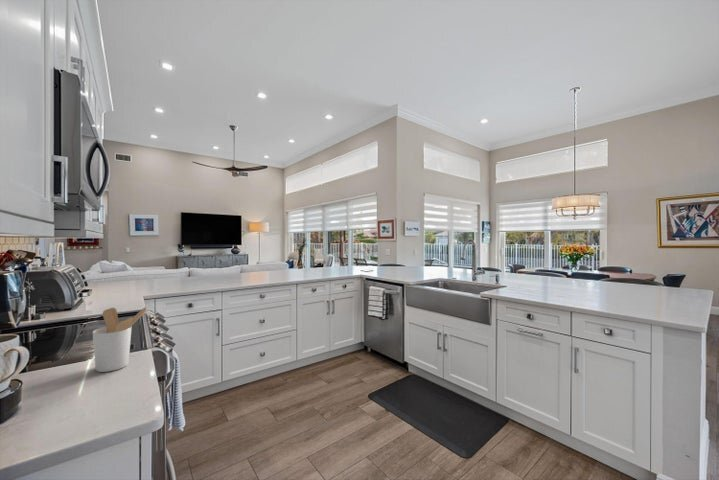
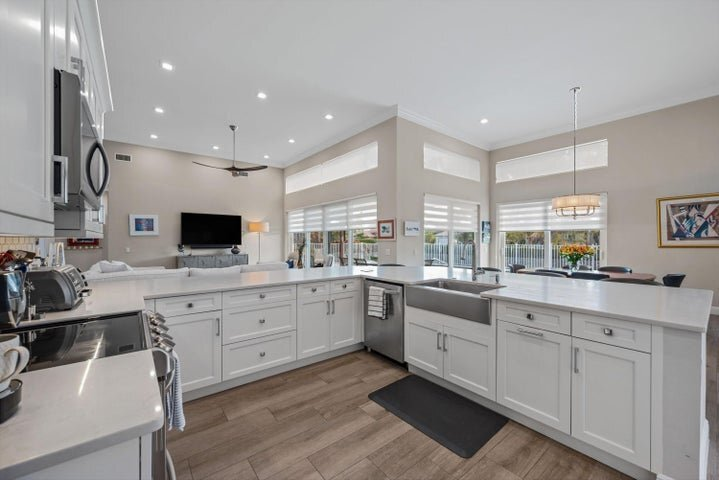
- utensil holder [92,306,148,373]
